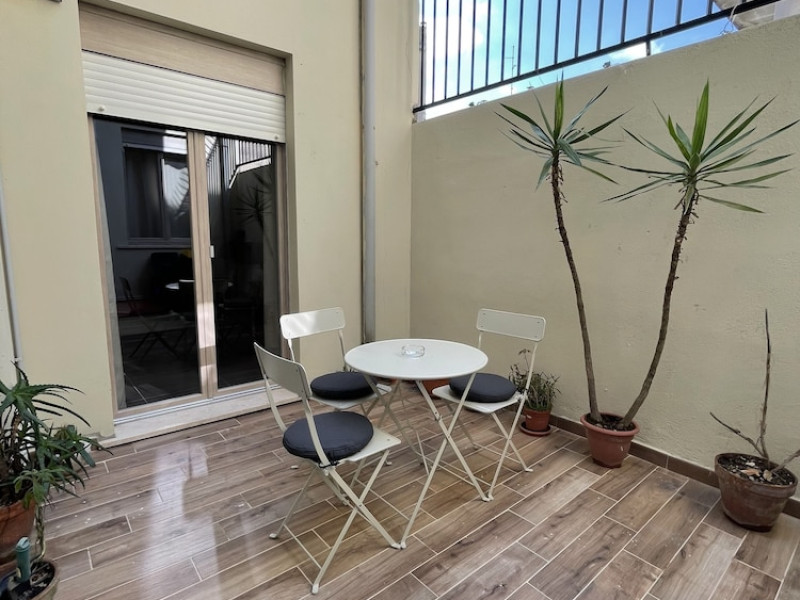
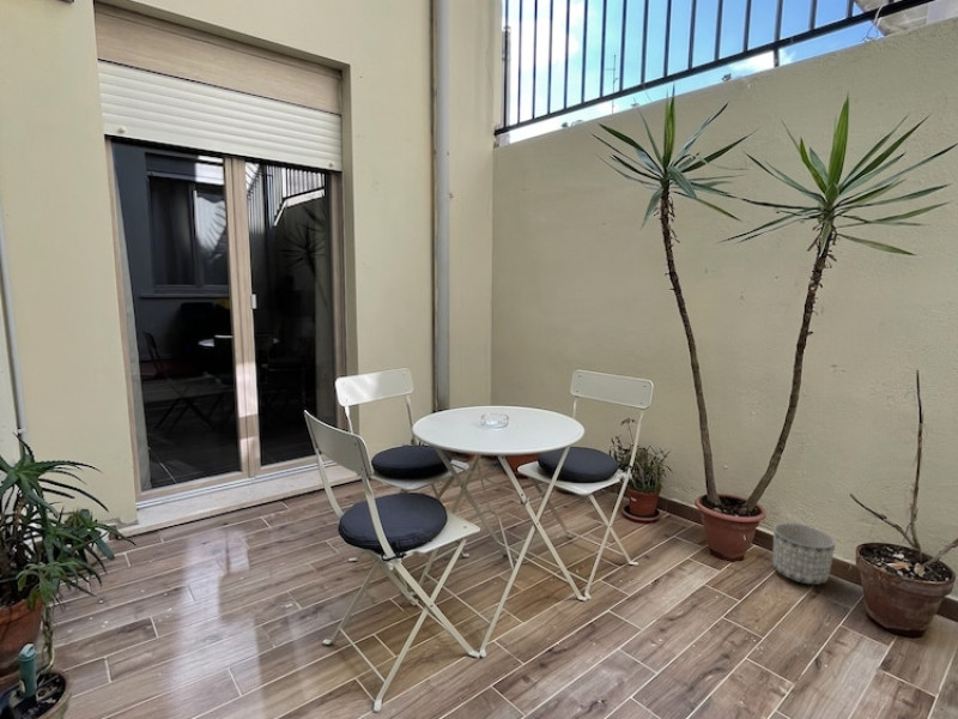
+ planter [771,521,837,586]
